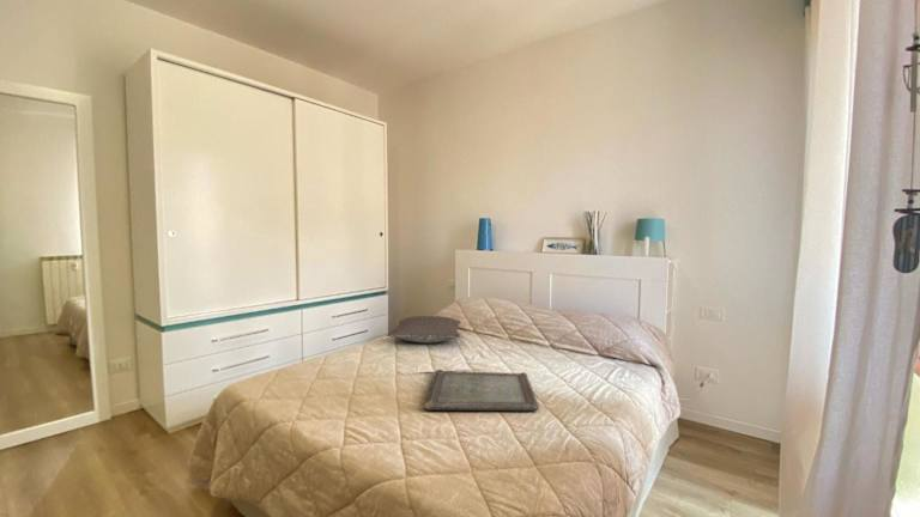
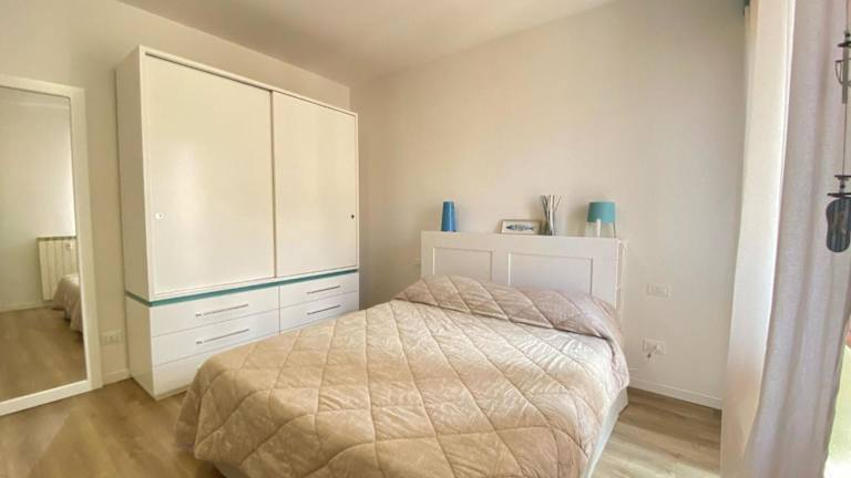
- serving tray [423,369,540,412]
- pillow [386,315,462,343]
